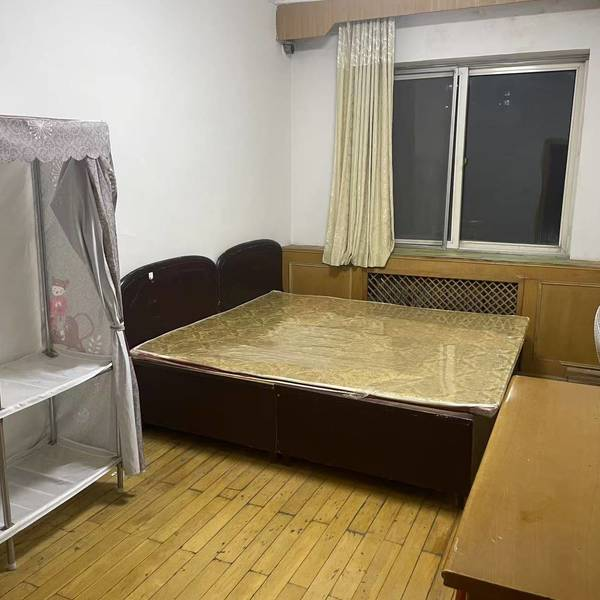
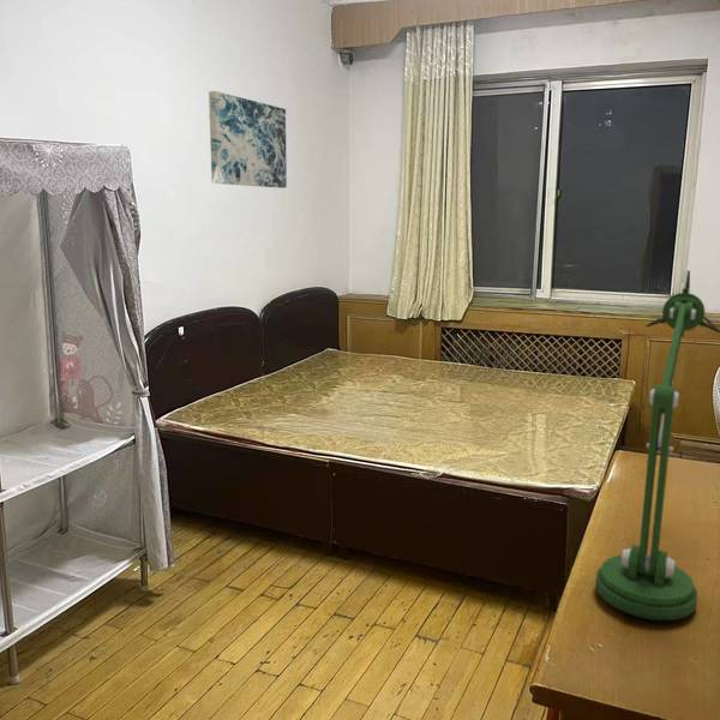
+ wall art [208,90,288,188]
+ desk lamp [594,269,720,622]
